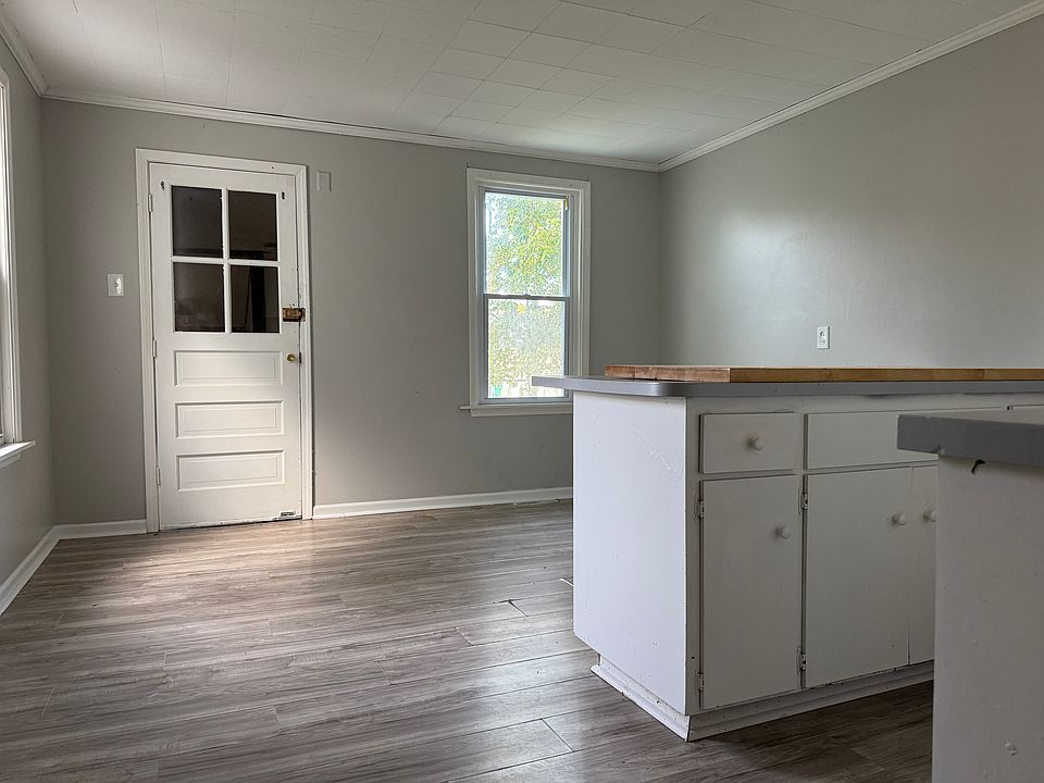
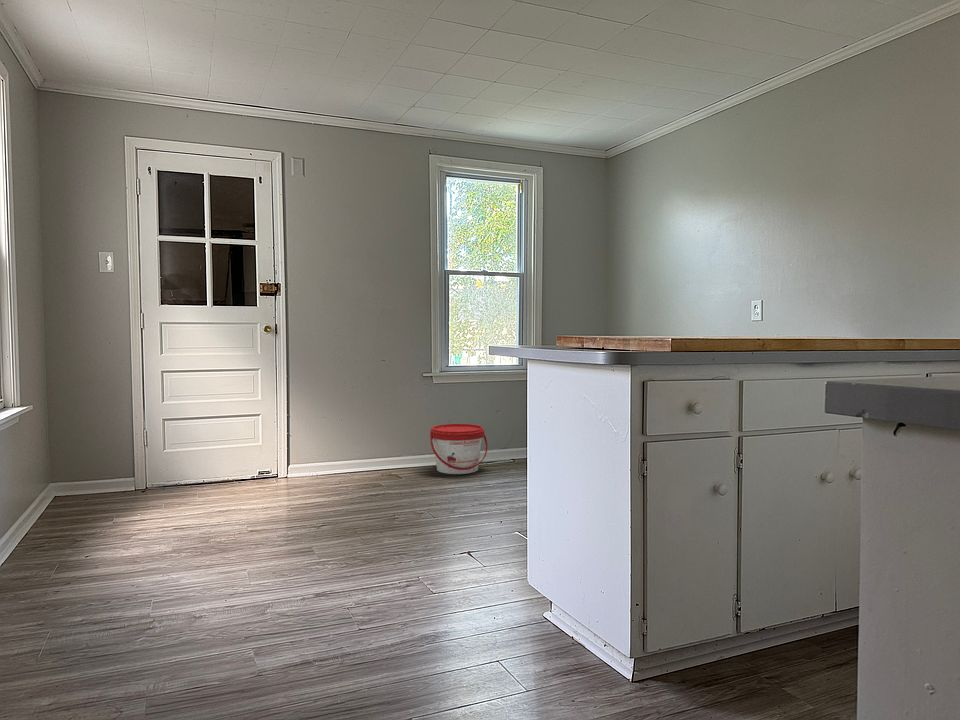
+ bucket [429,423,489,475]
